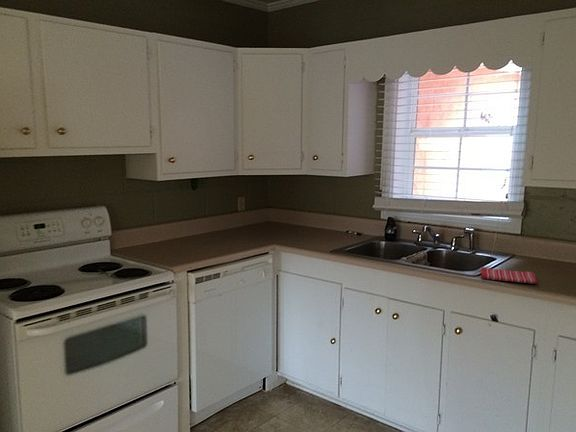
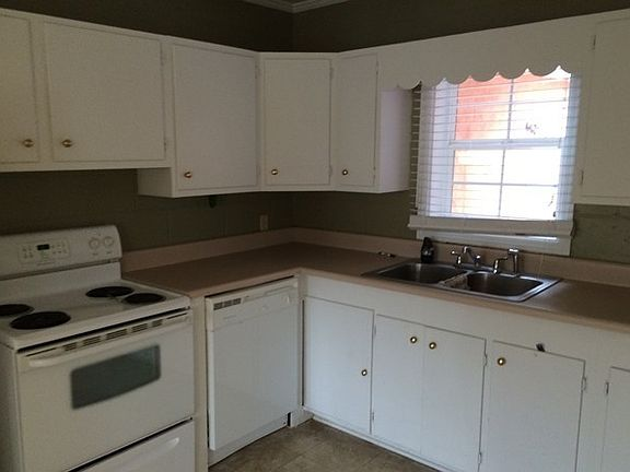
- dish towel [480,266,538,284]
